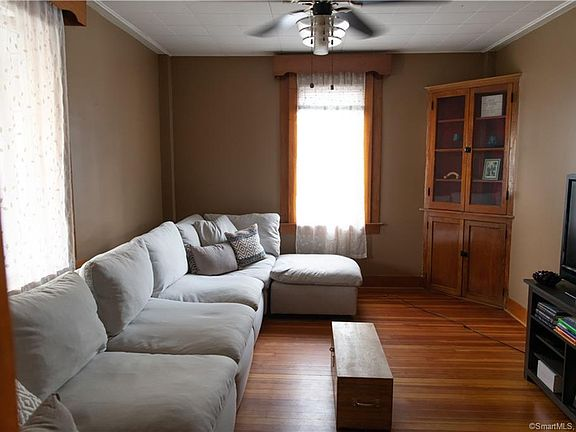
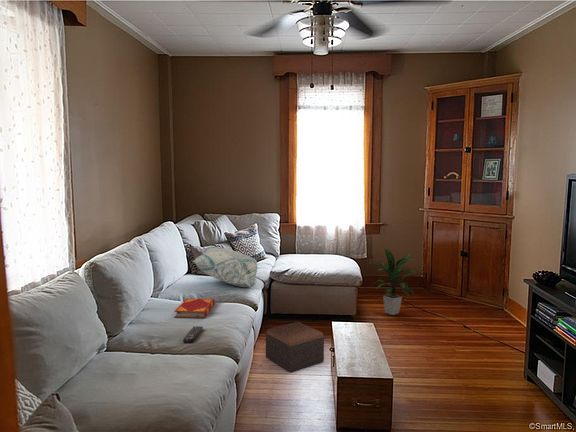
+ remote control [182,325,204,345]
+ hardback book [173,297,216,319]
+ footstool [265,321,325,373]
+ indoor plant [370,246,417,316]
+ decorative pillow [192,246,259,288]
